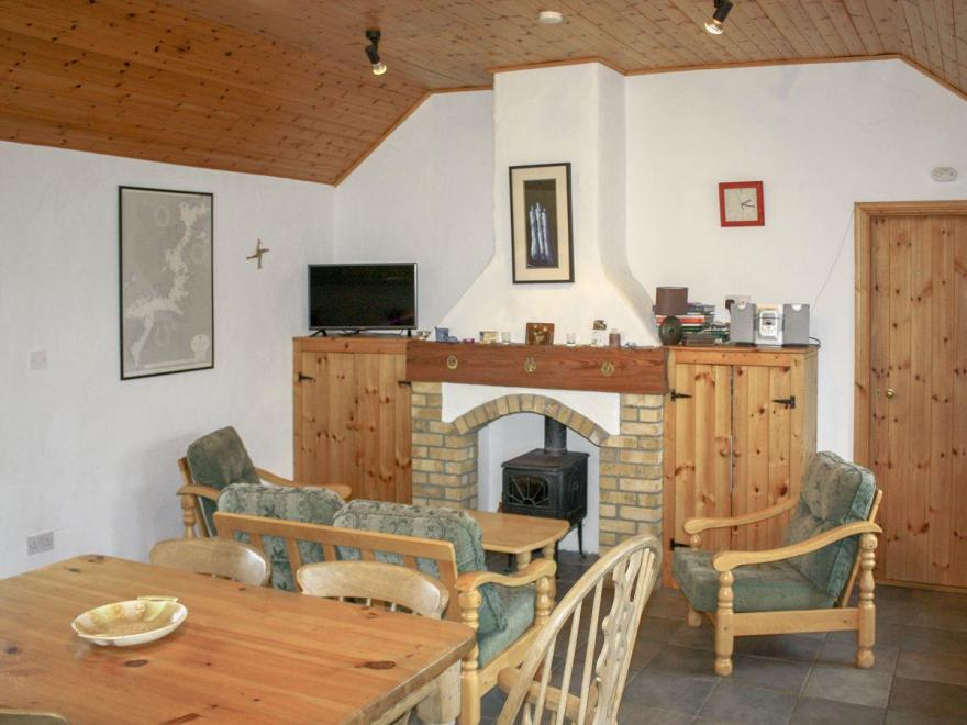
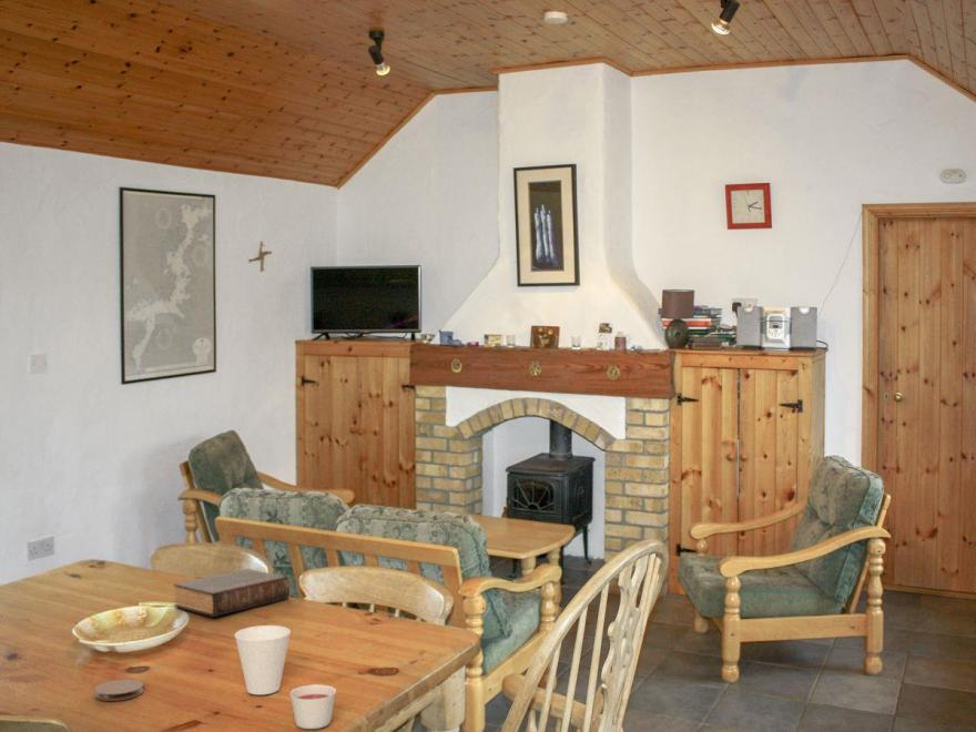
+ book [172,568,291,618]
+ cup [234,624,292,695]
+ candle [289,683,337,730]
+ coaster [93,679,144,702]
